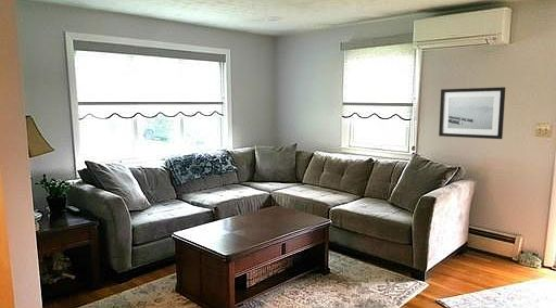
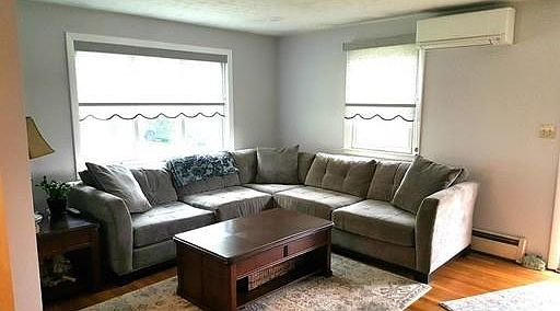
- wall art [438,86,506,140]
